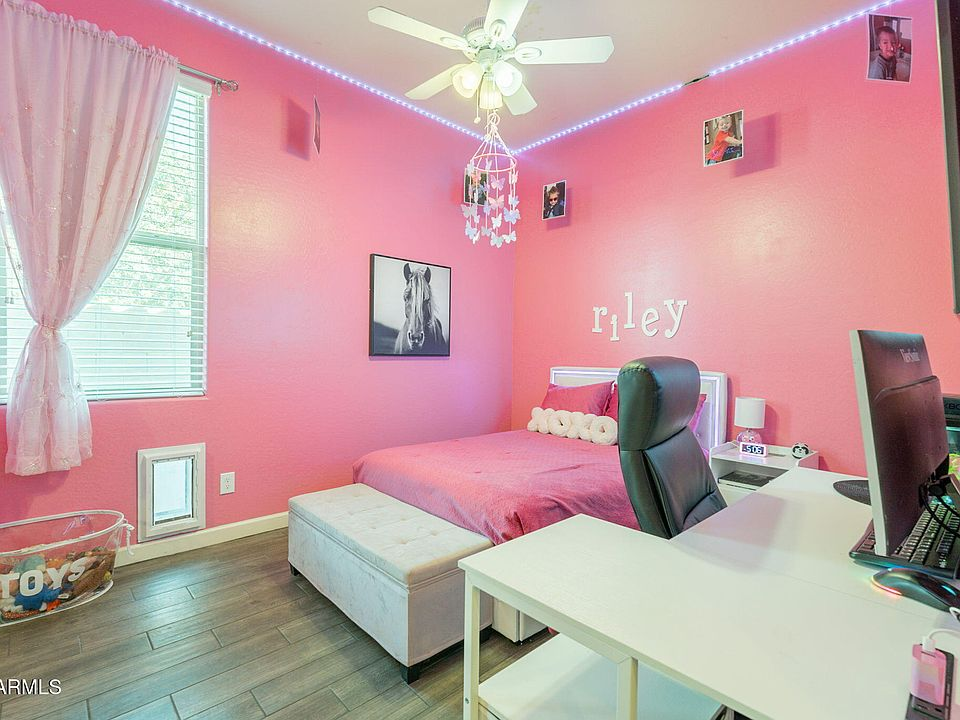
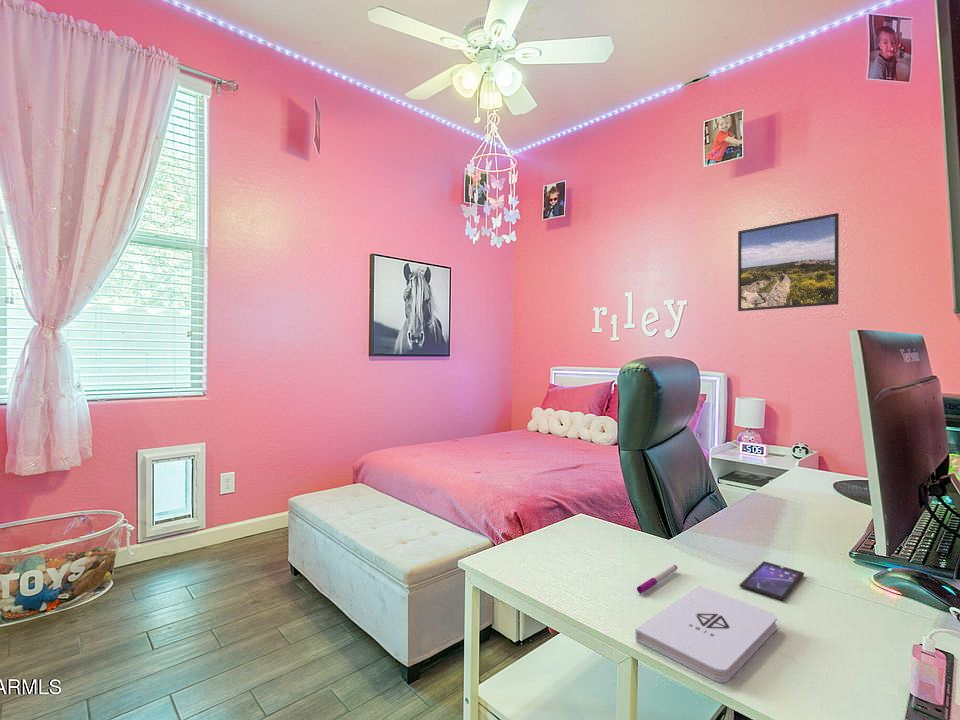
+ smartphone [738,560,805,602]
+ notepad [634,585,778,683]
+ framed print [737,212,840,312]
+ pen [636,564,678,595]
